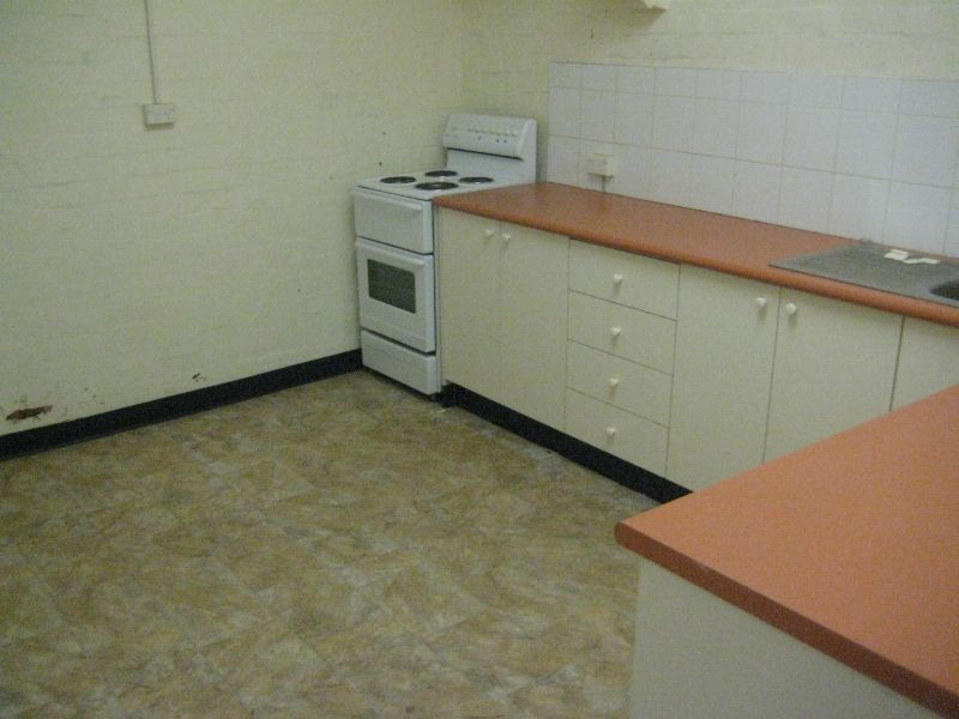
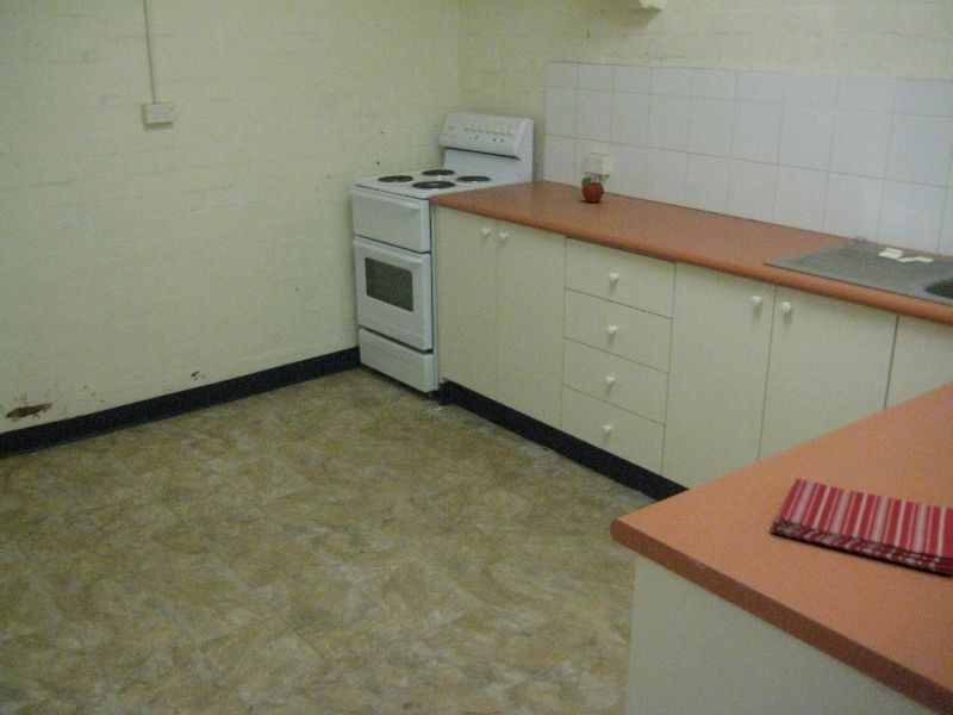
+ dish towel [770,478,953,576]
+ fruit [580,175,605,203]
